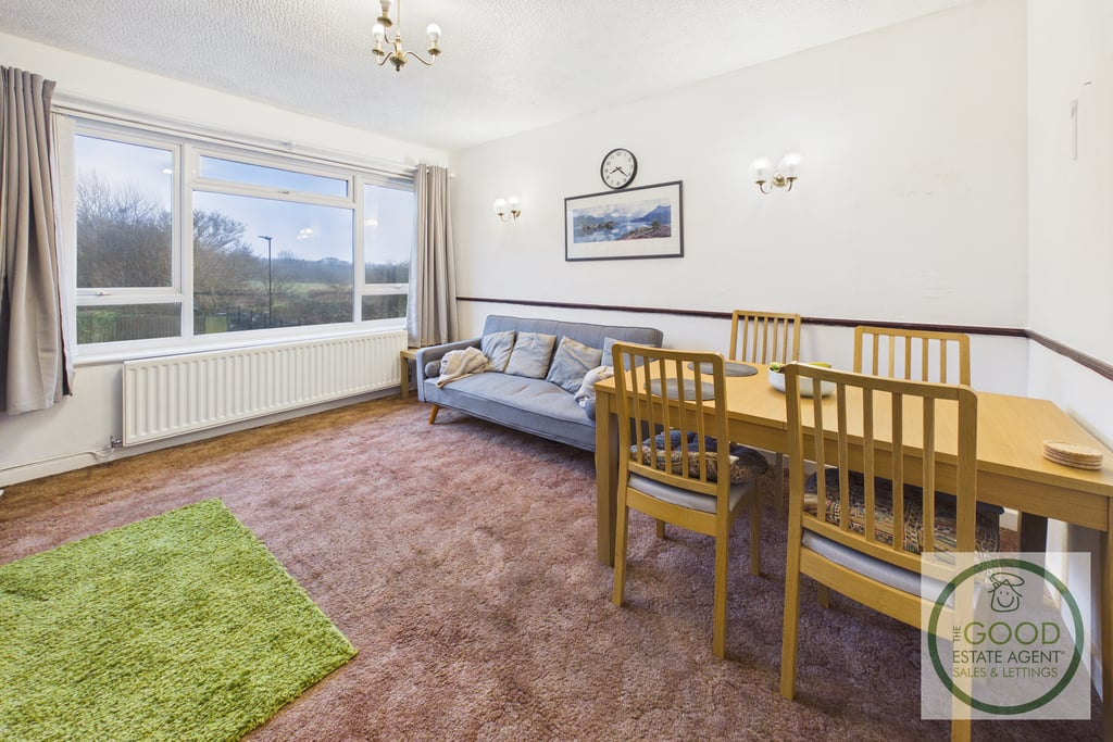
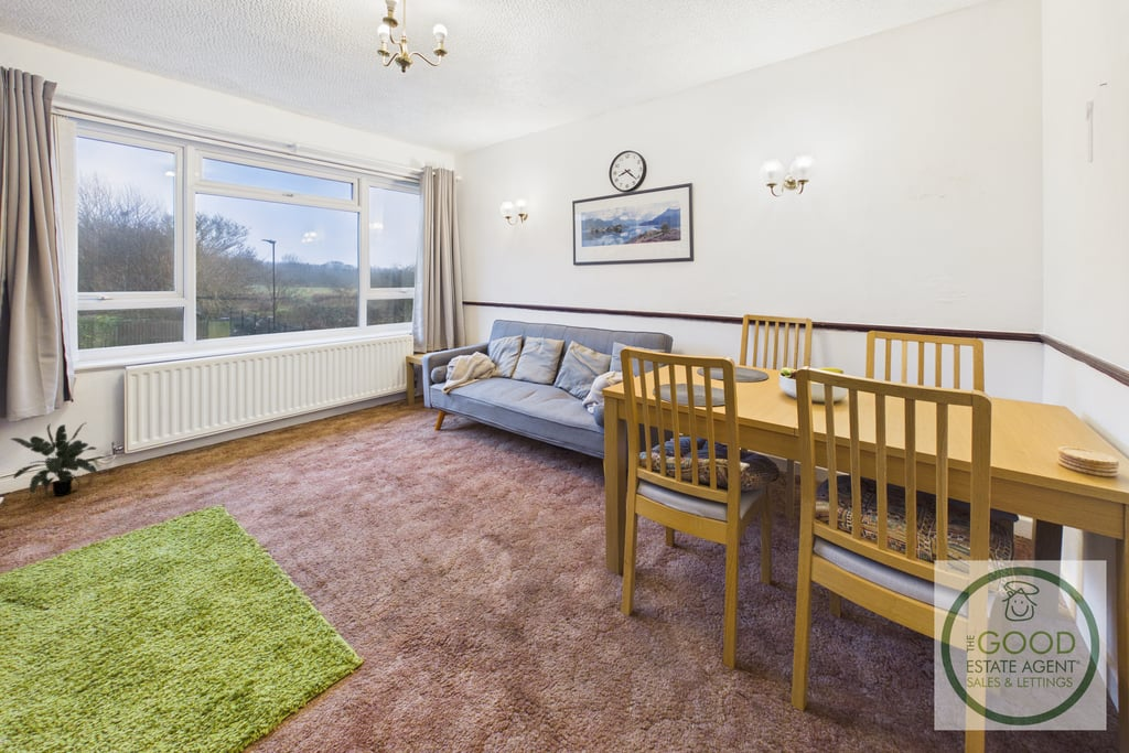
+ potted plant [9,421,106,497]
